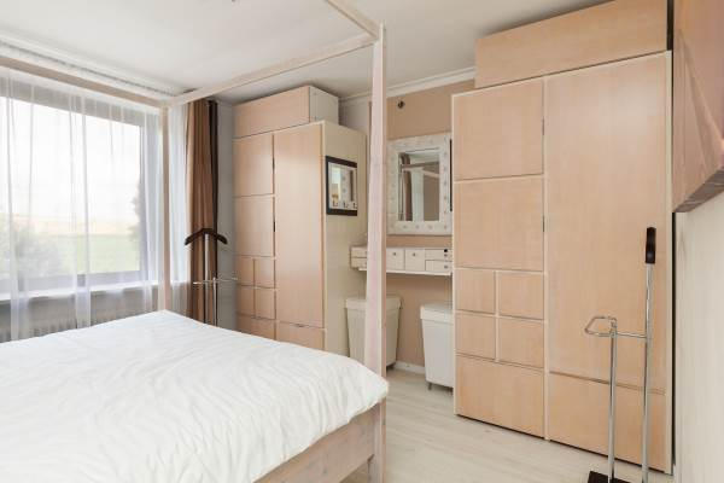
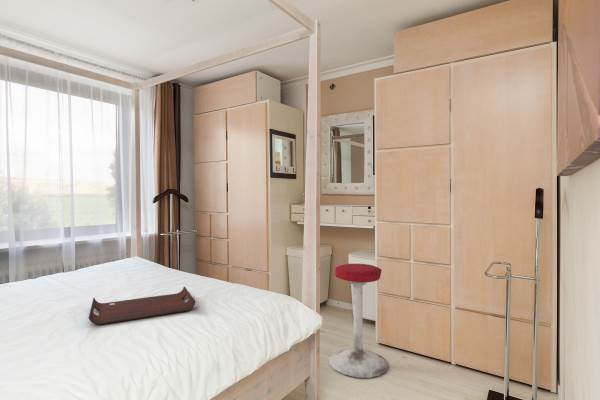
+ serving tray [88,286,197,326]
+ stool [328,263,390,379]
